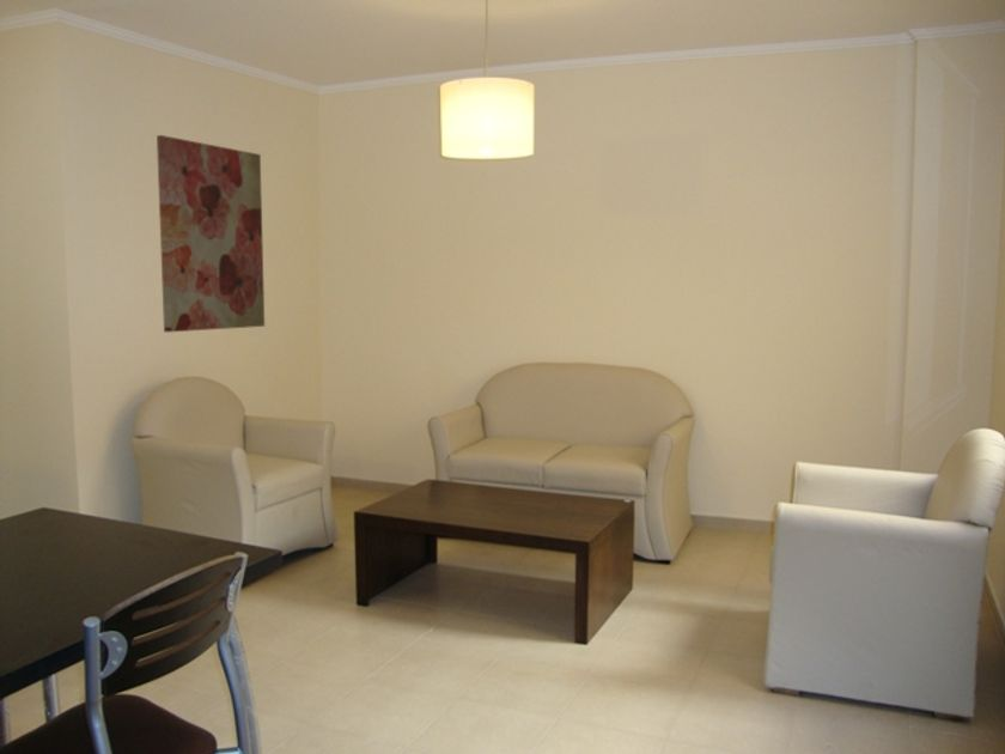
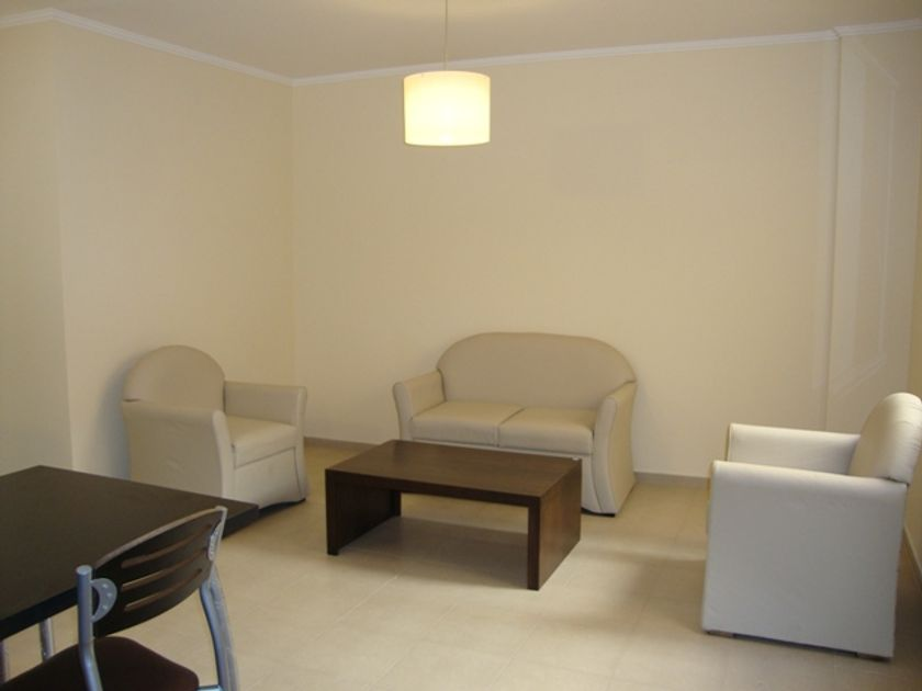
- wall art [156,134,266,334]
